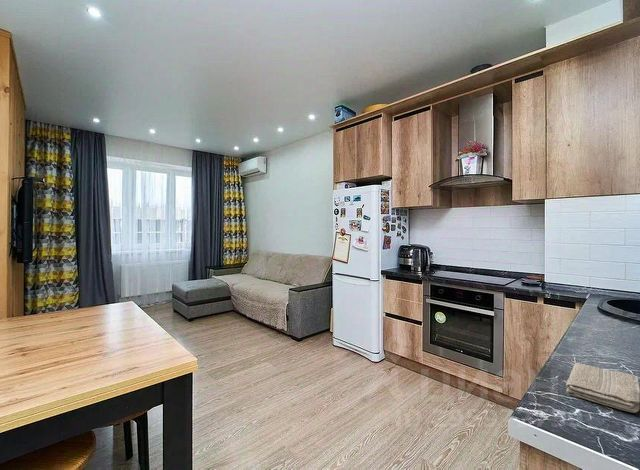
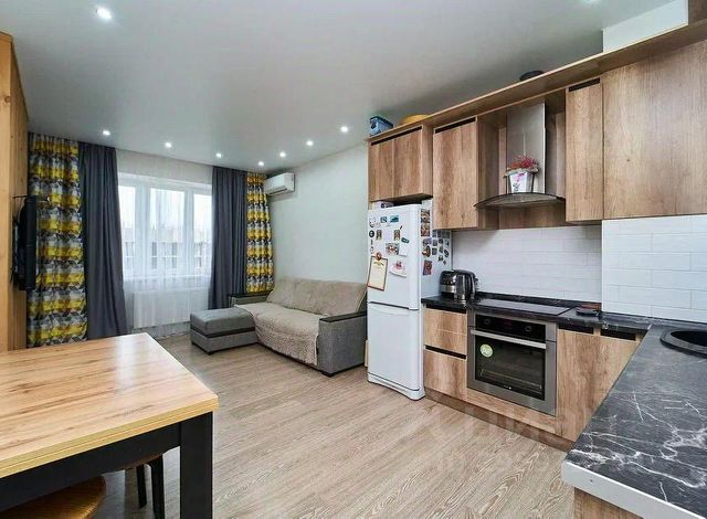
- washcloth [565,362,640,414]
